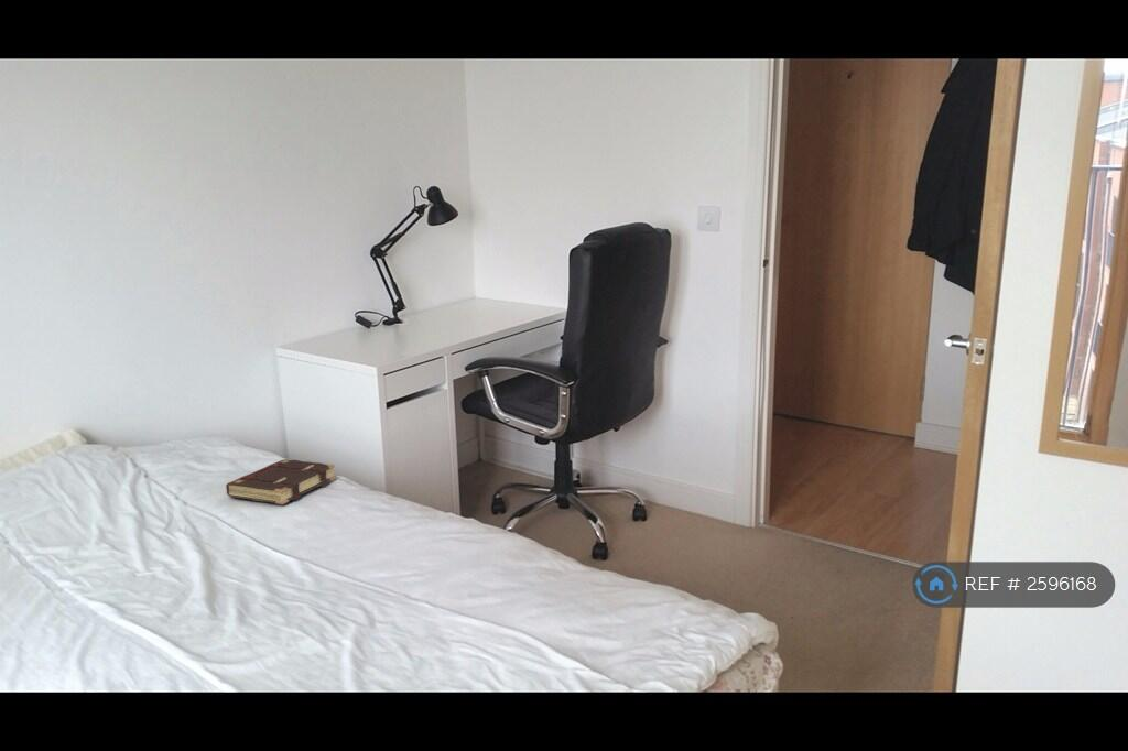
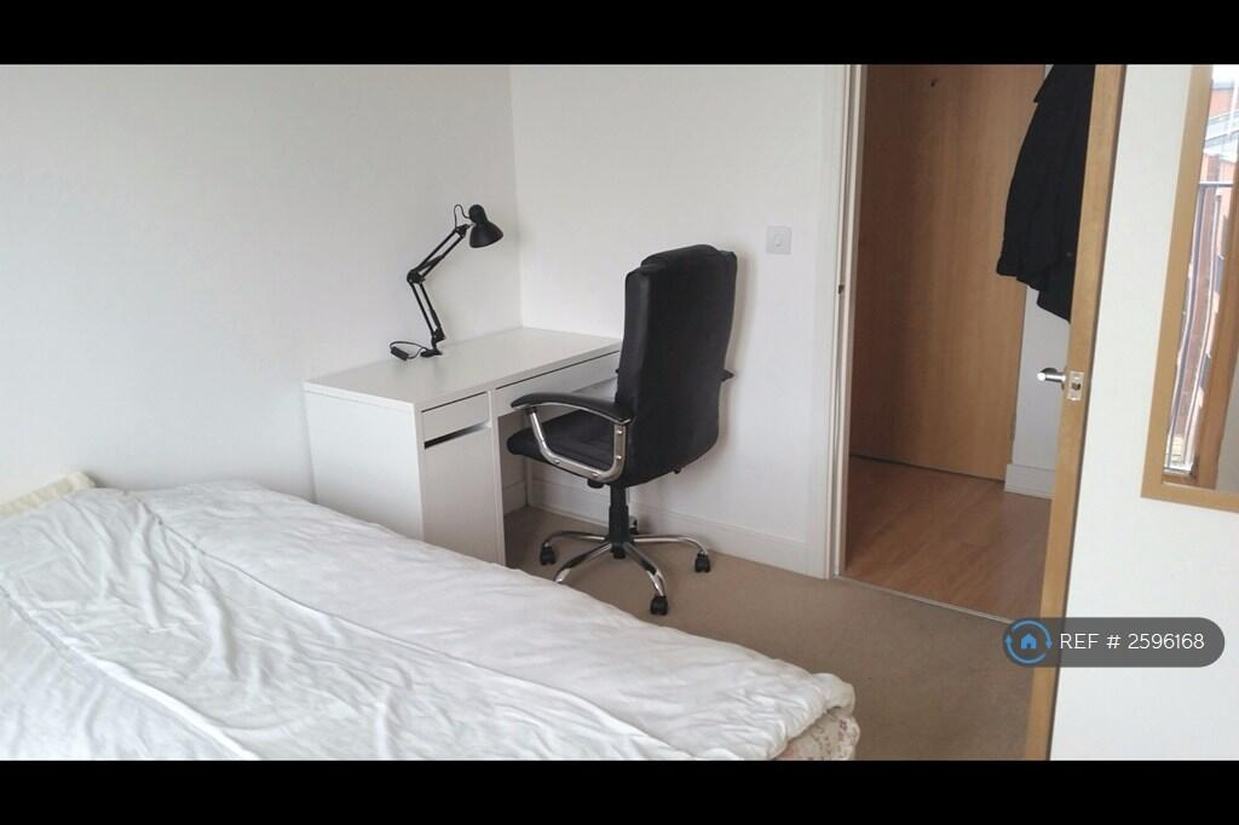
- book [225,458,337,505]
